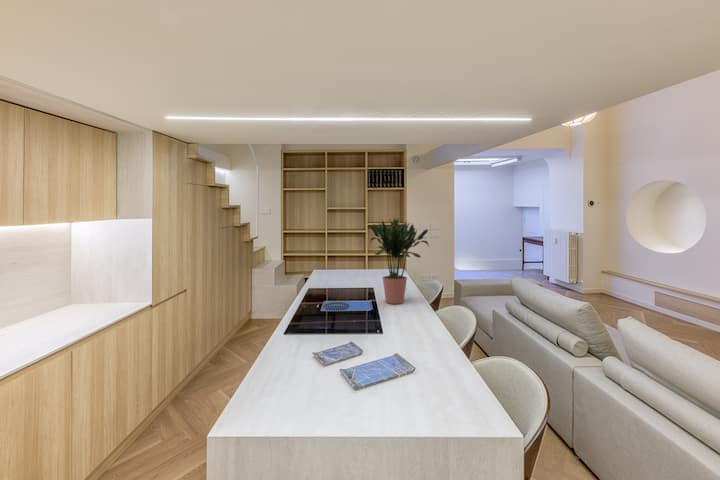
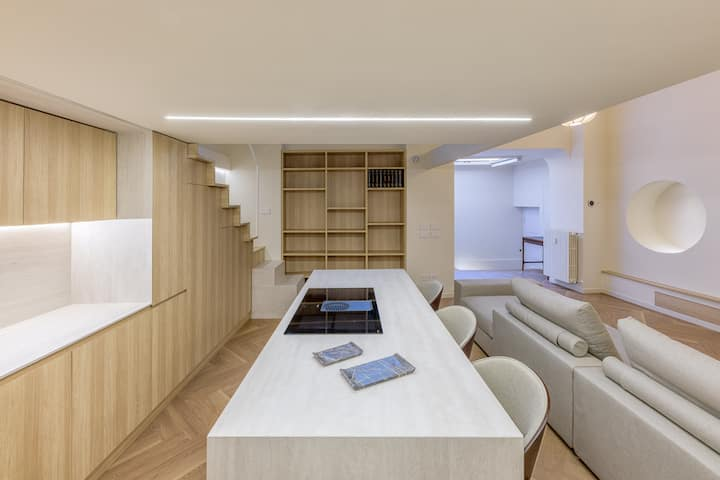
- potted plant [369,216,430,305]
